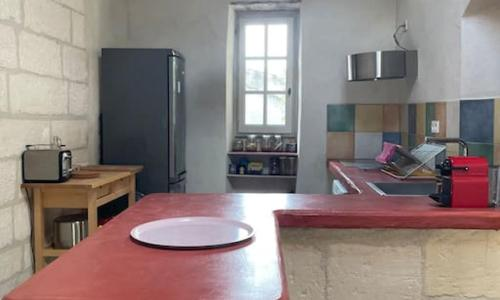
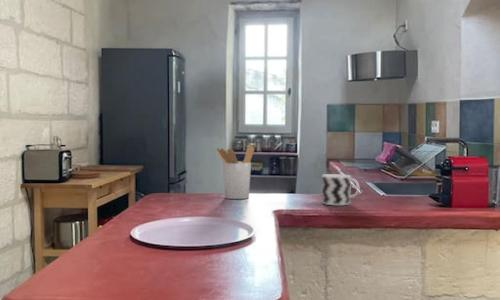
+ utensil holder [216,144,255,200]
+ cup [321,173,360,206]
